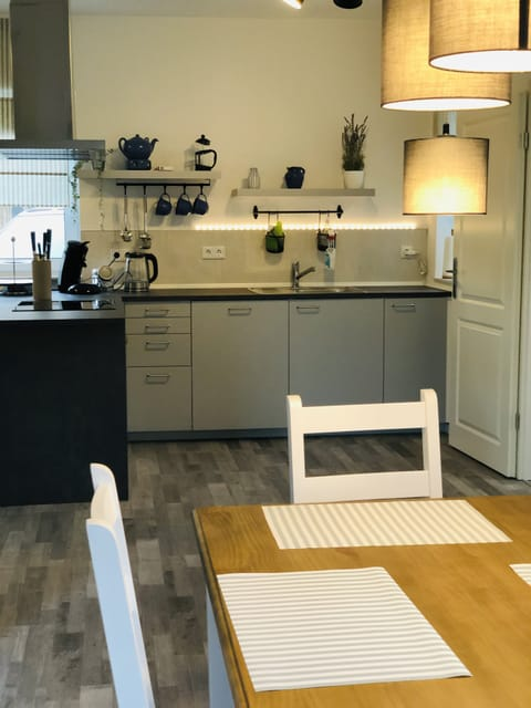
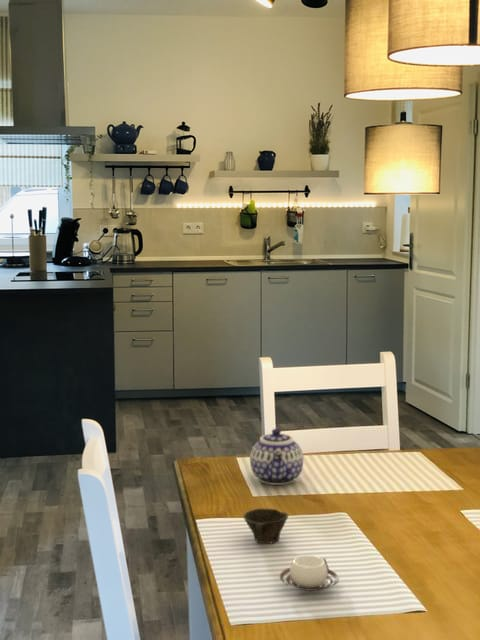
+ cup [279,554,340,592]
+ teapot [249,428,304,486]
+ cup [242,508,289,545]
